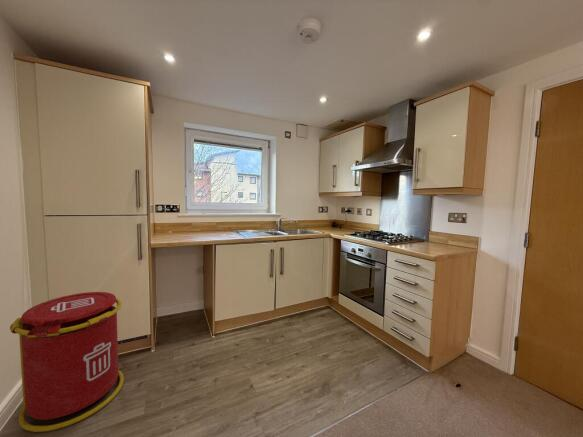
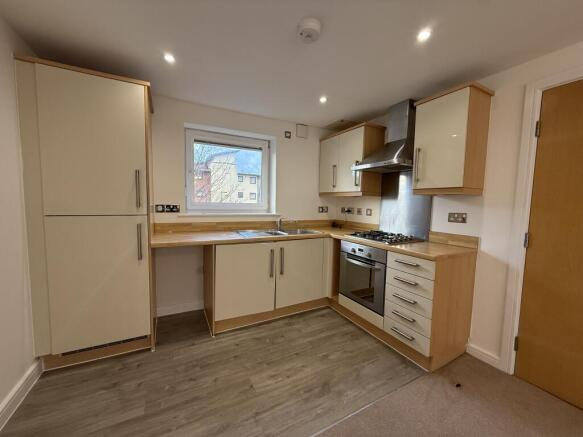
- trash can [9,291,125,433]
